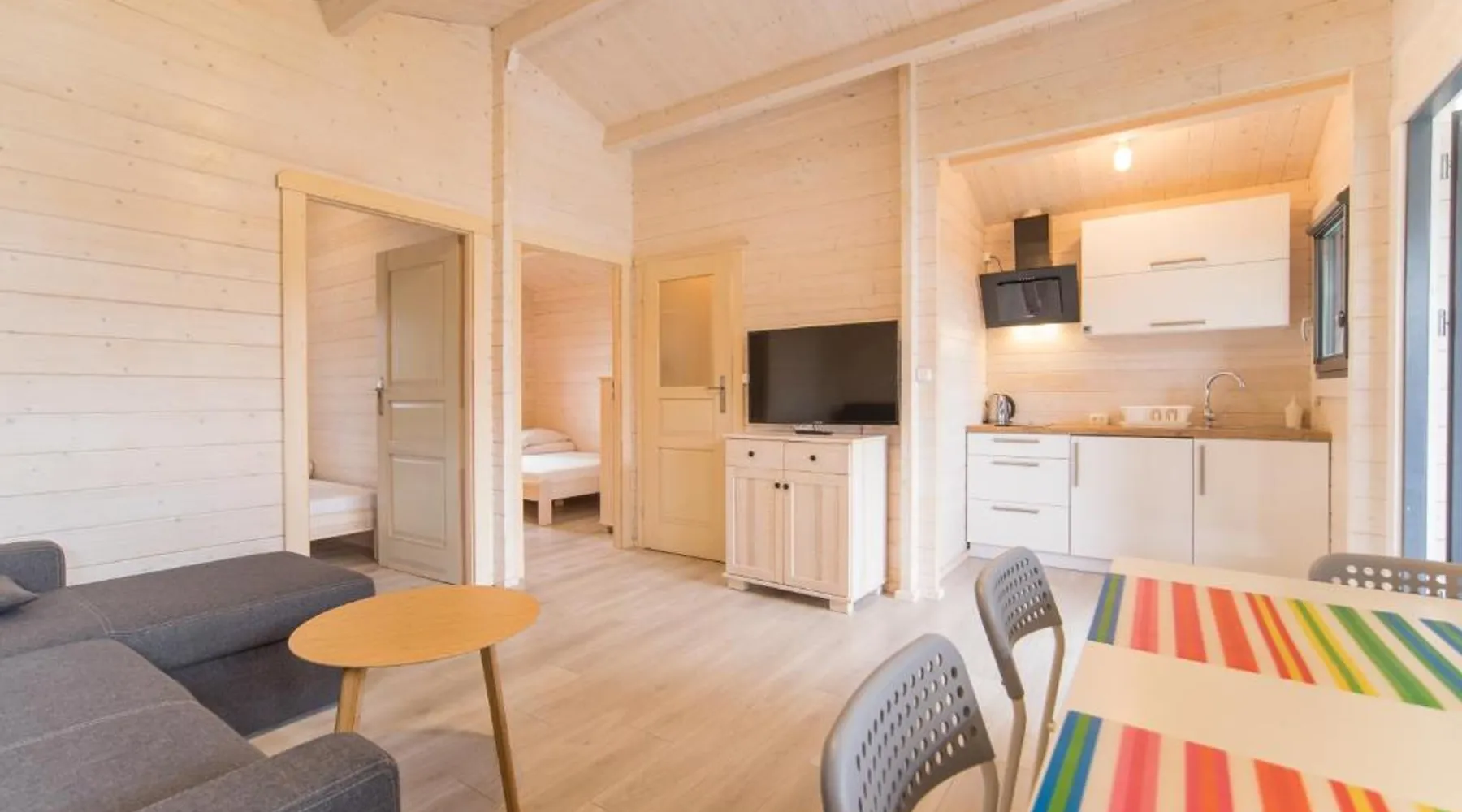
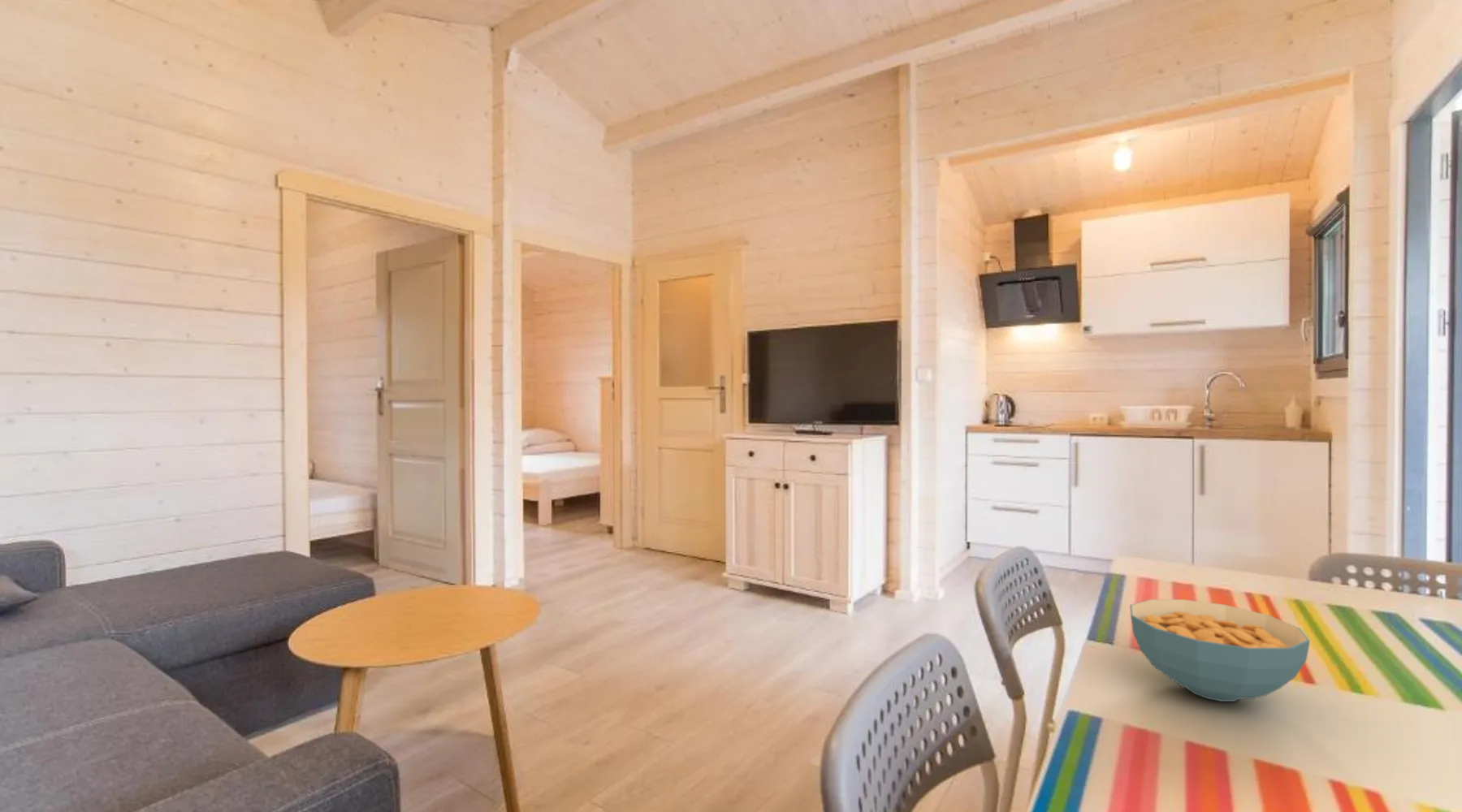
+ cereal bowl [1129,598,1311,702]
